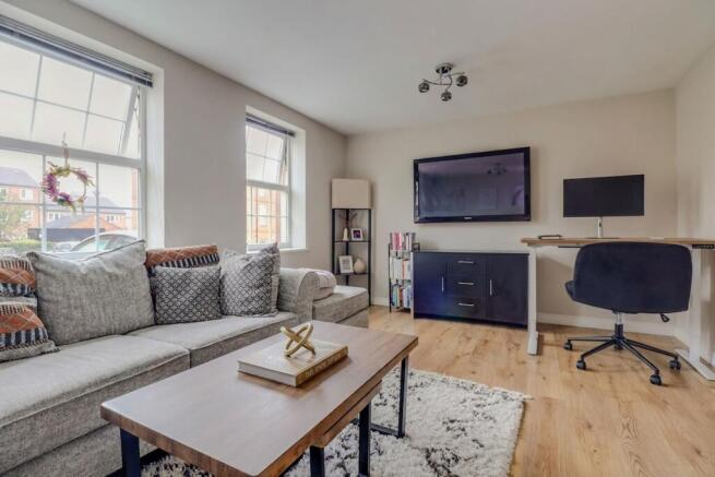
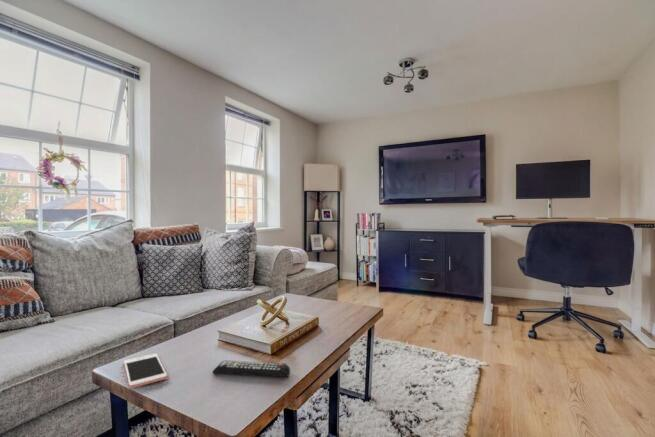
+ remote control [211,359,291,378]
+ cell phone [123,353,168,389]
